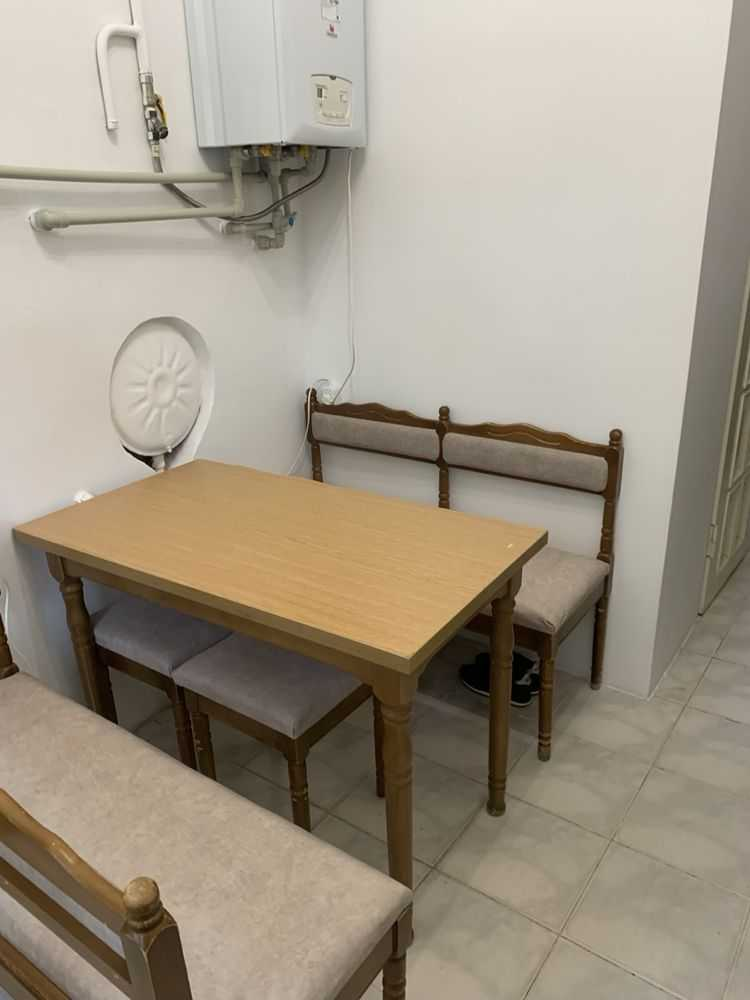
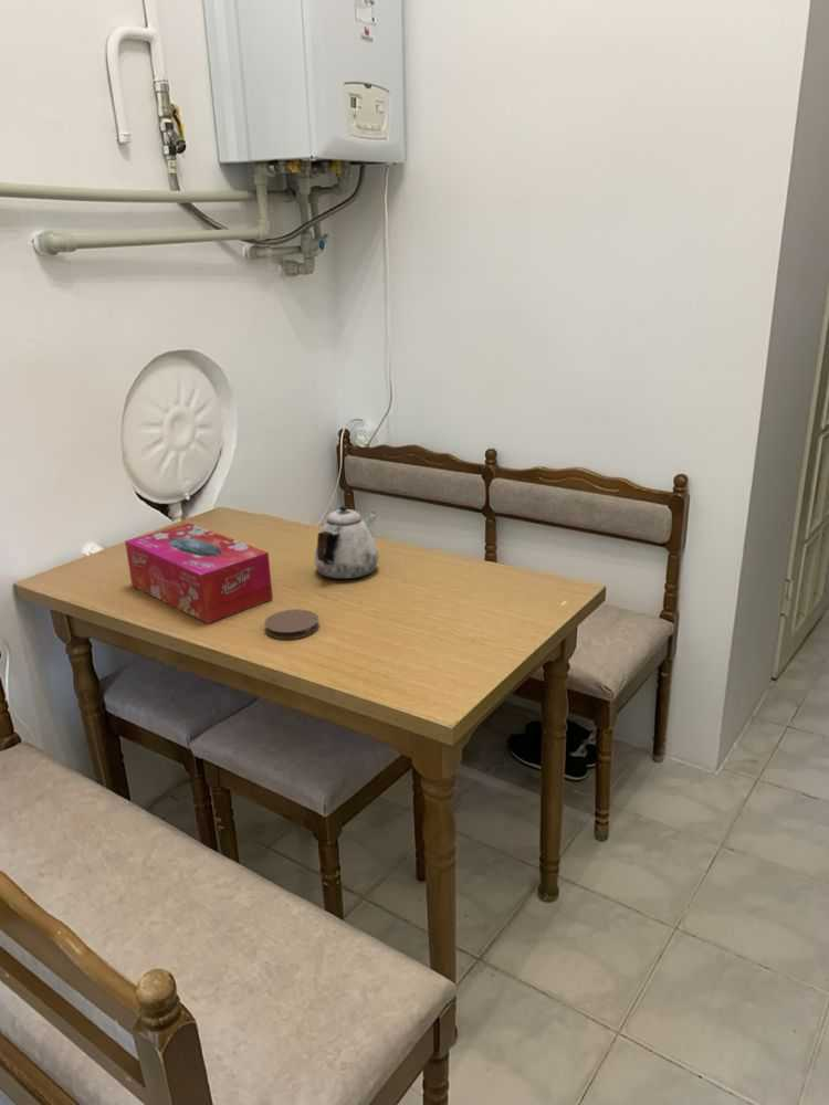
+ tissue box [124,522,274,624]
+ coaster [263,608,321,640]
+ teapot [314,505,379,580]
